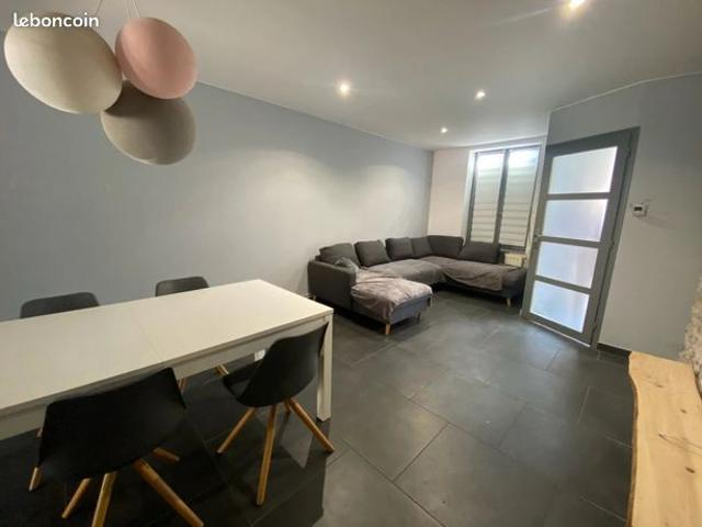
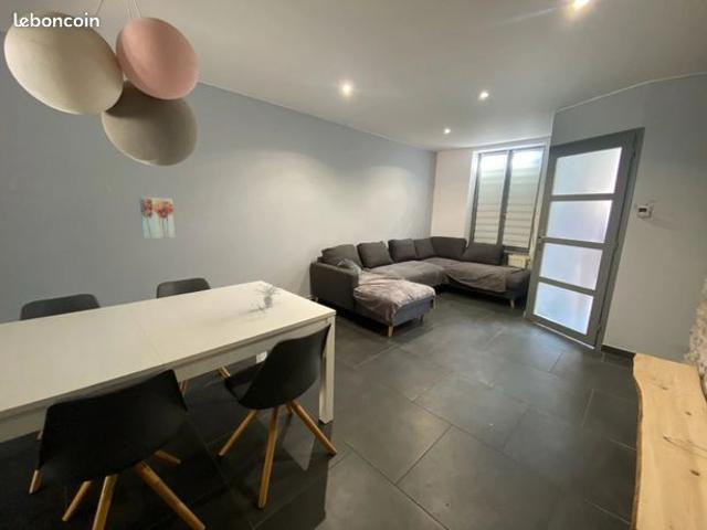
+ plant [251,280,282,316]
+ wall art [138,195,177,240]
